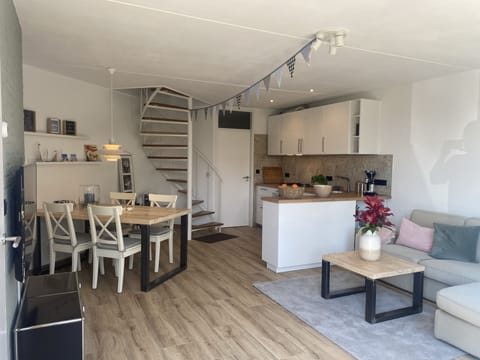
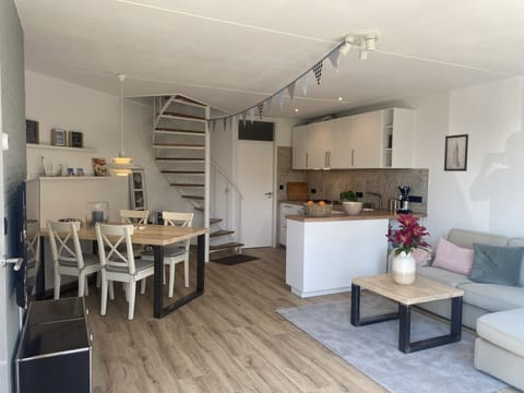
+ wall art [443,133,469,172]
